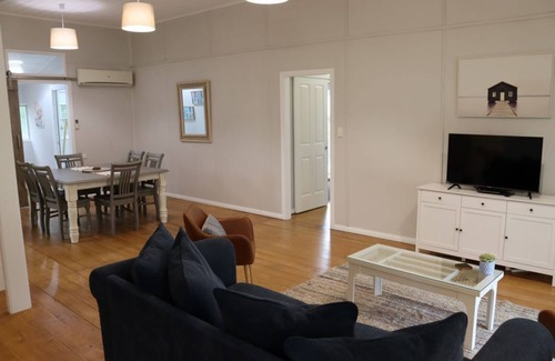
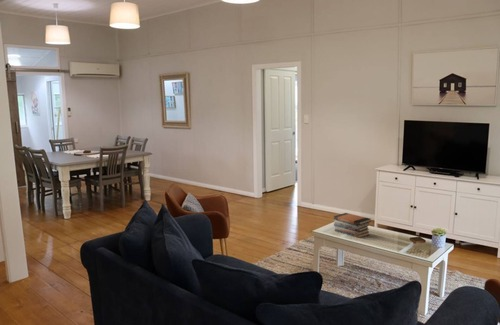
+ book stack [333,212,372,239]
